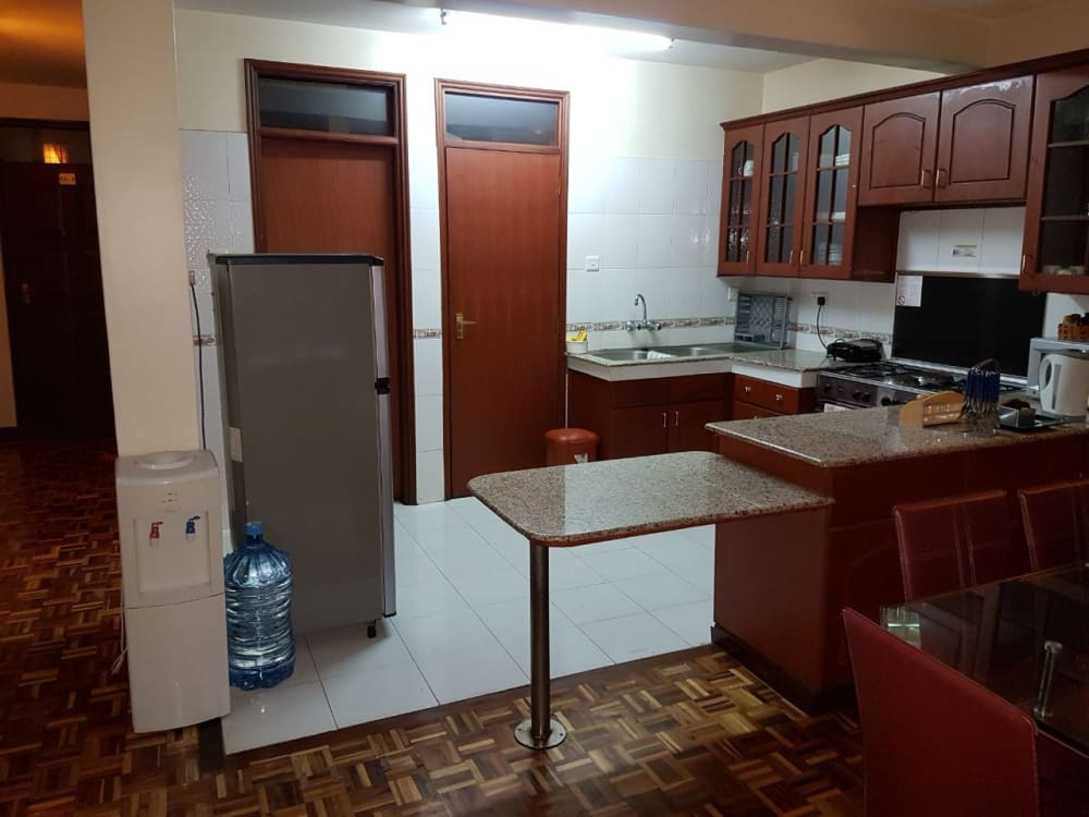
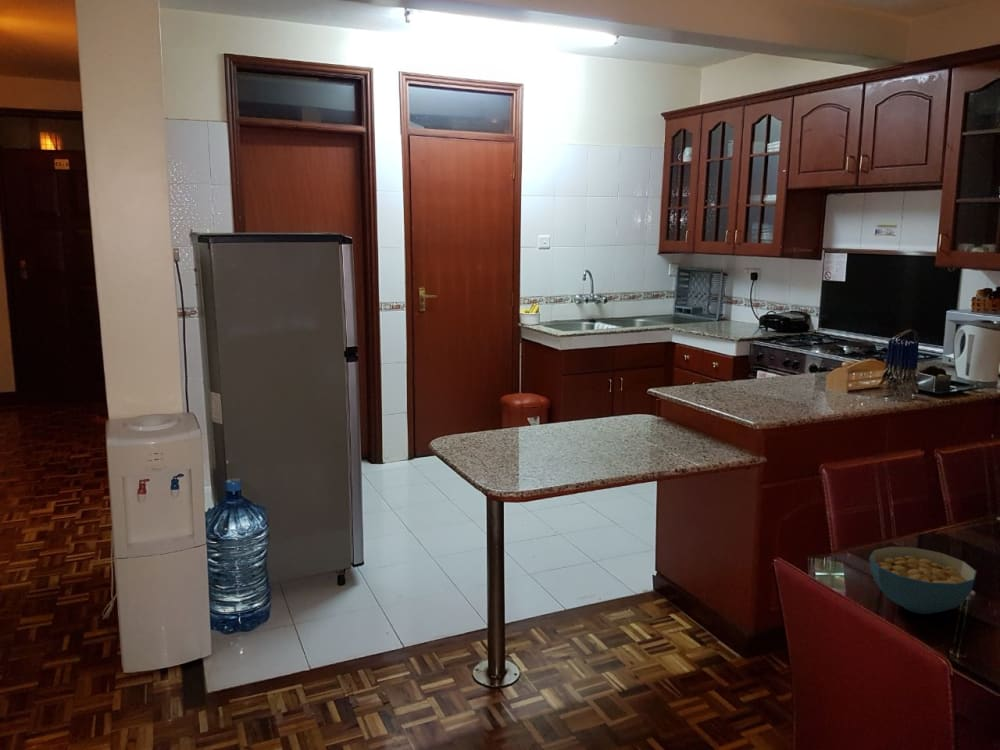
+ cereal bowl [868,546,978,615]
